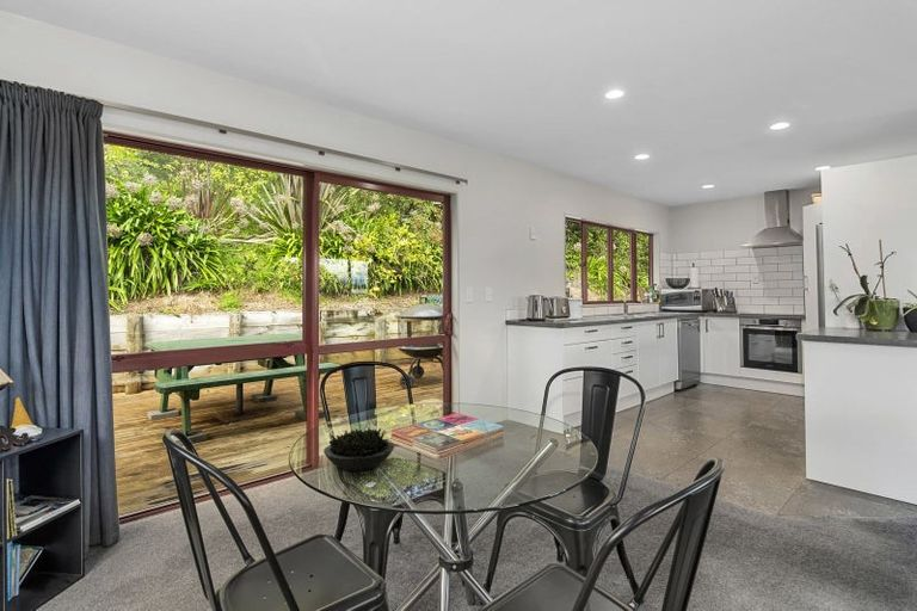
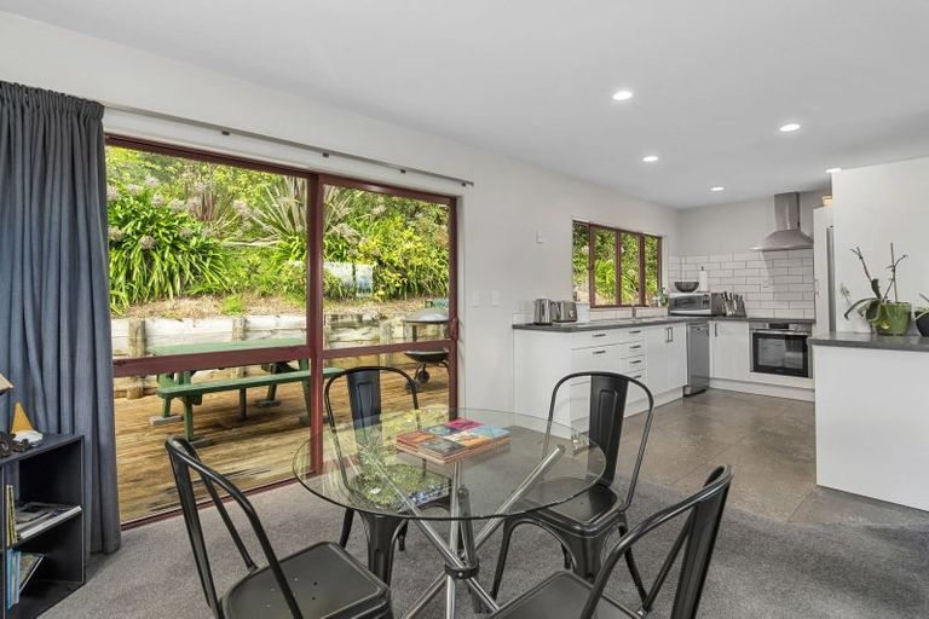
- succulent plant [322,426,395,473]
